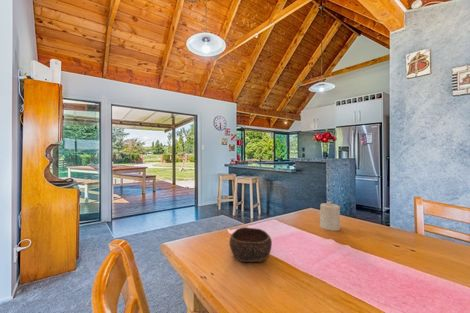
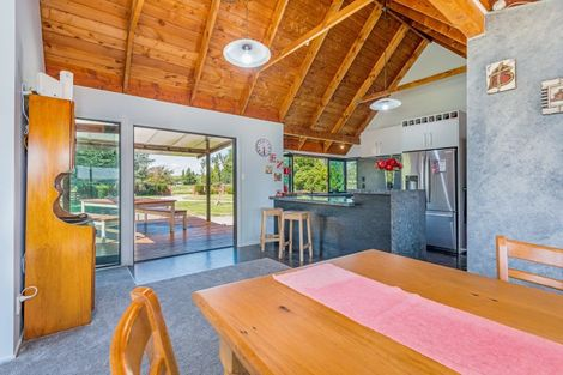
- bowl [229,226,273,263]
- candle [319,200,341,232]
